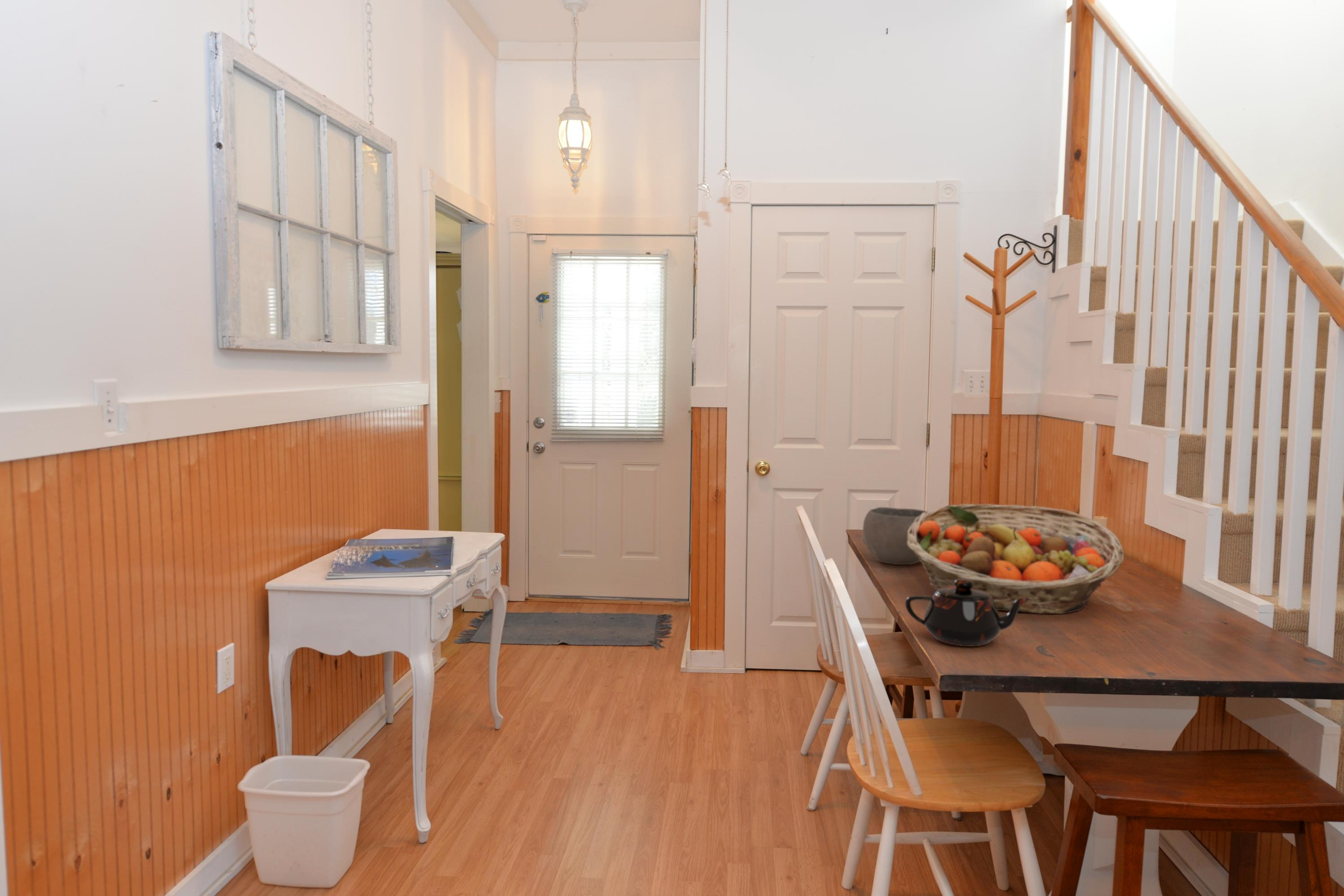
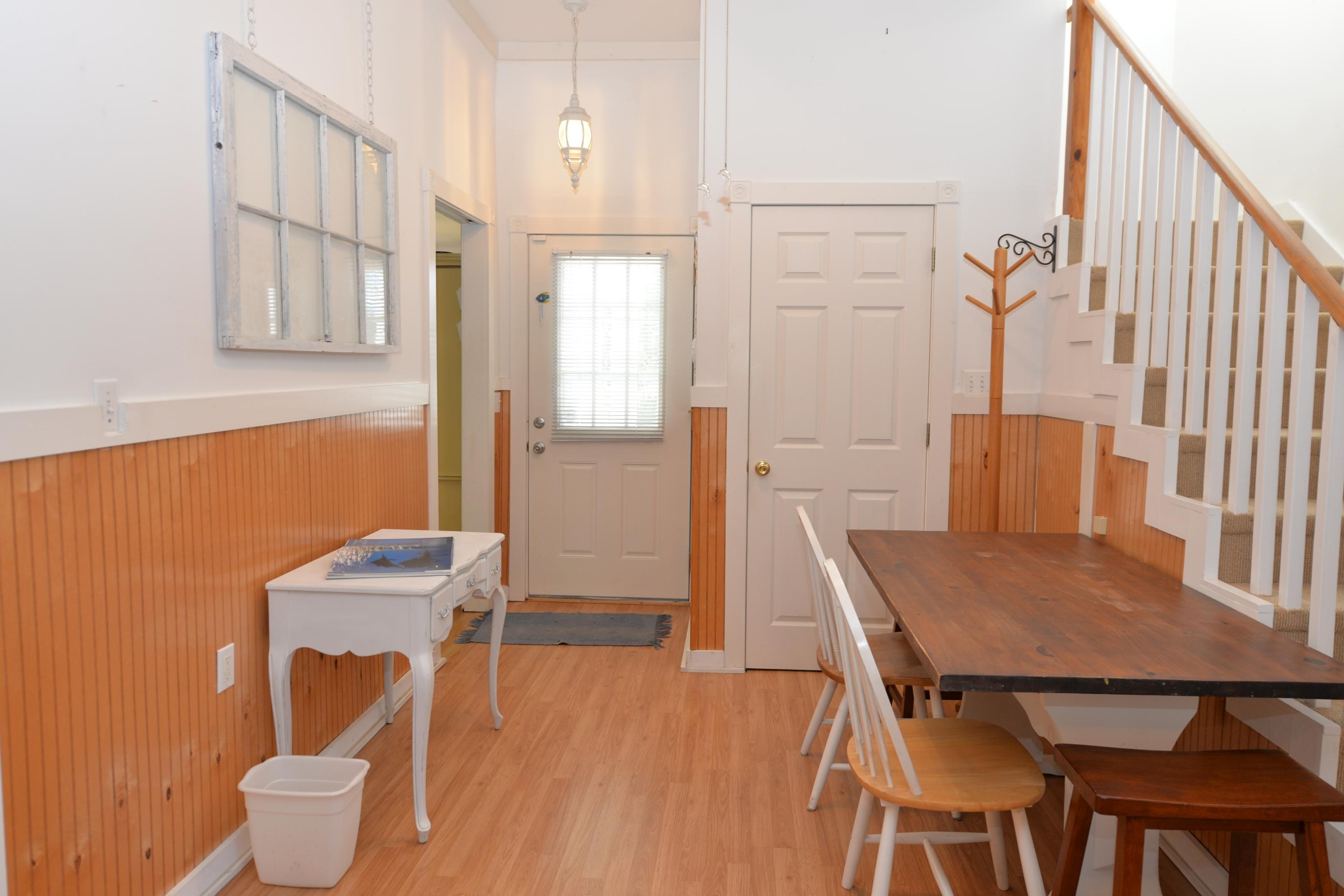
- teapot [905,578,1031,647]
- bowl [862,507,928,565]
- fruit basket [907,504,1124,614]
